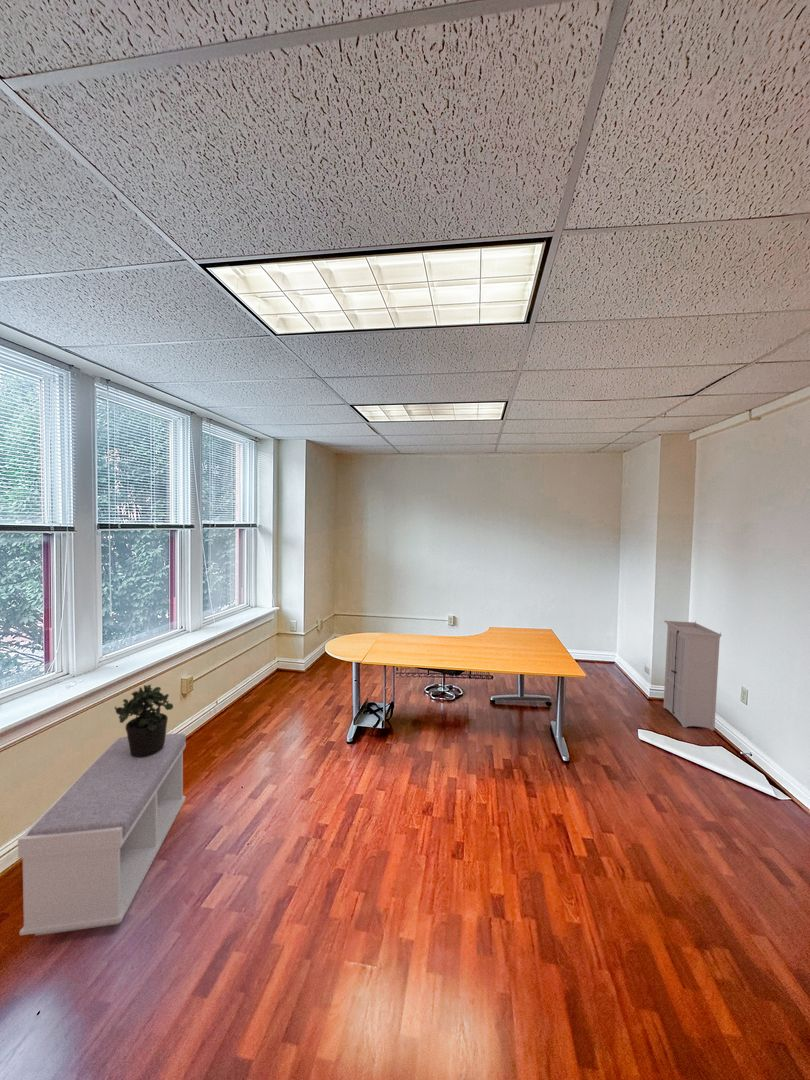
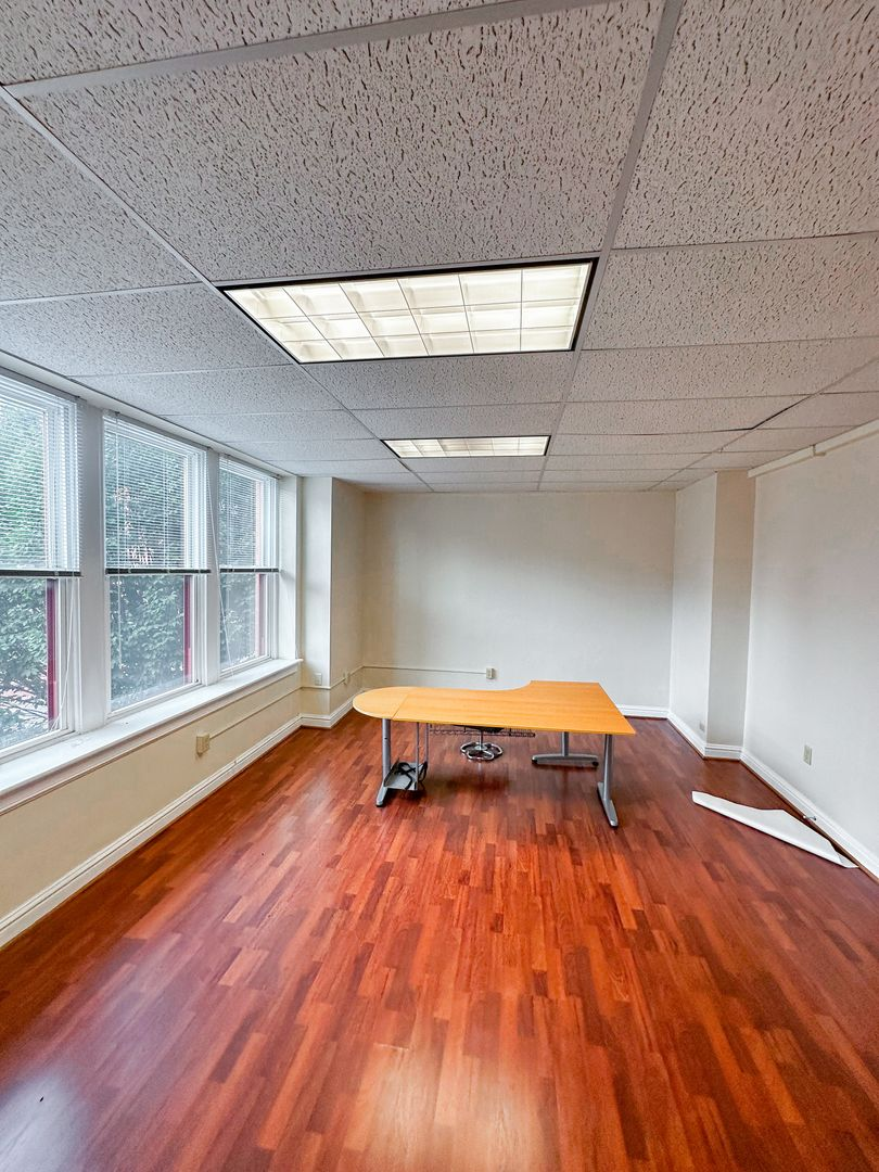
- storage cabinet [662,620,723,731]
- bench [17,733,187,937]
- potted plant [113,683,174,758]
